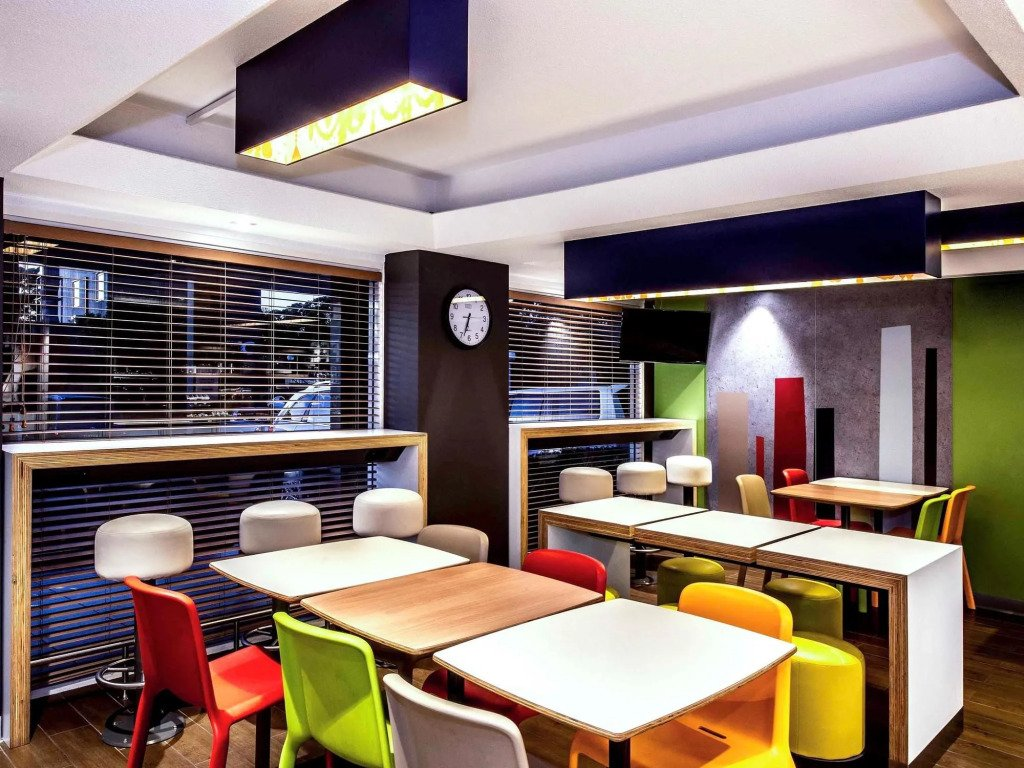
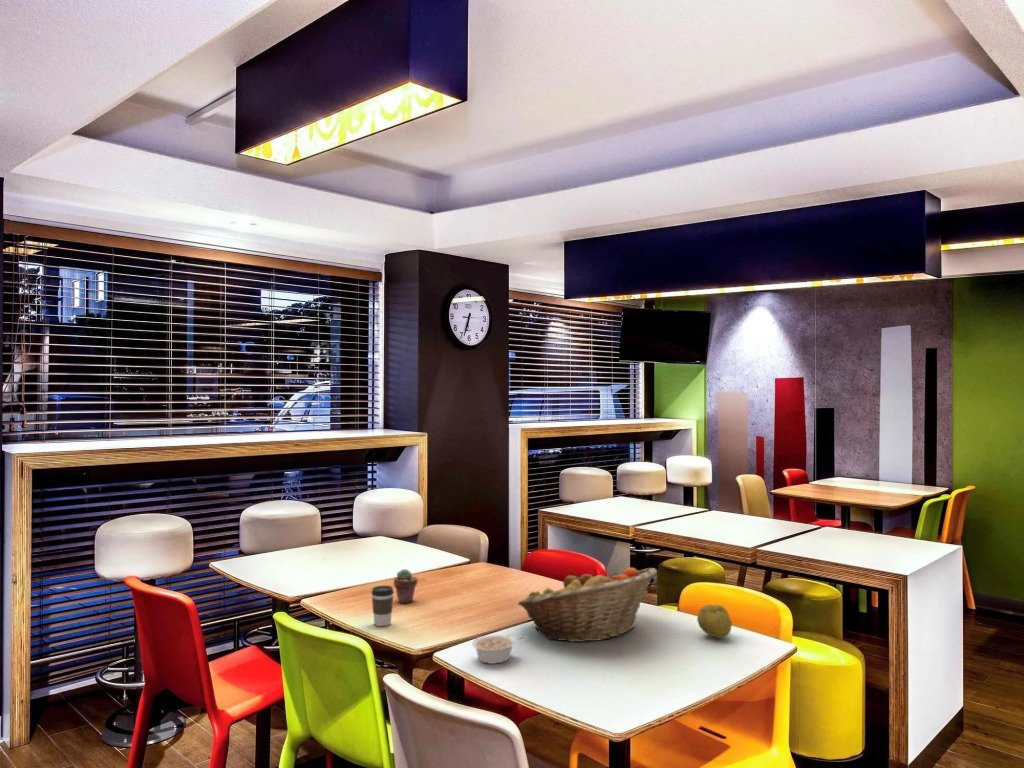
+ potted succulent [393,568,419,604]
+ legume [471,634,526,665]
+ fruit [696,604,733,639]
+ coffee cup [370,585,395,627]
+ fruit basket [517,567,658,643]
